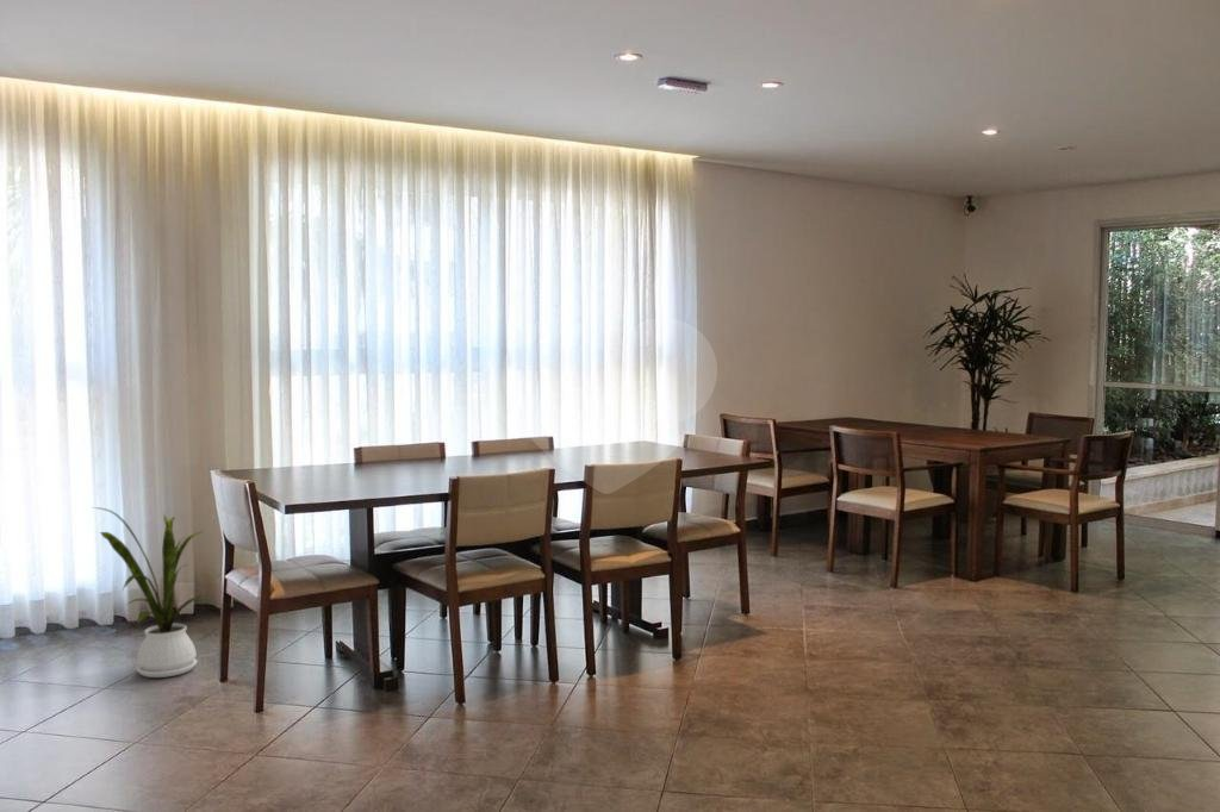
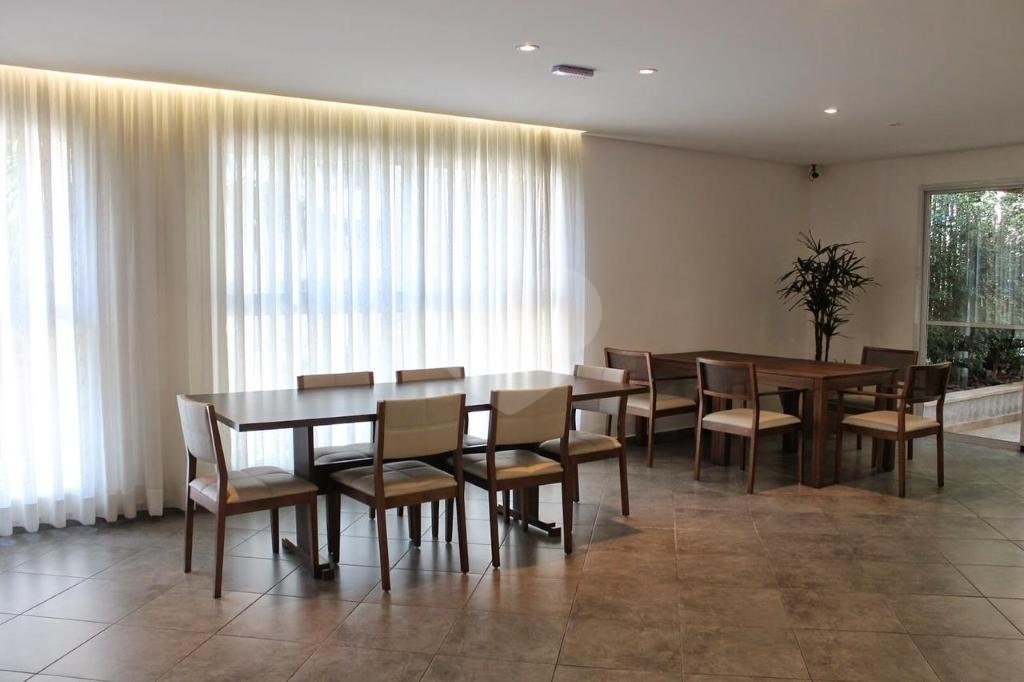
- house plant [92,506,217,679]
